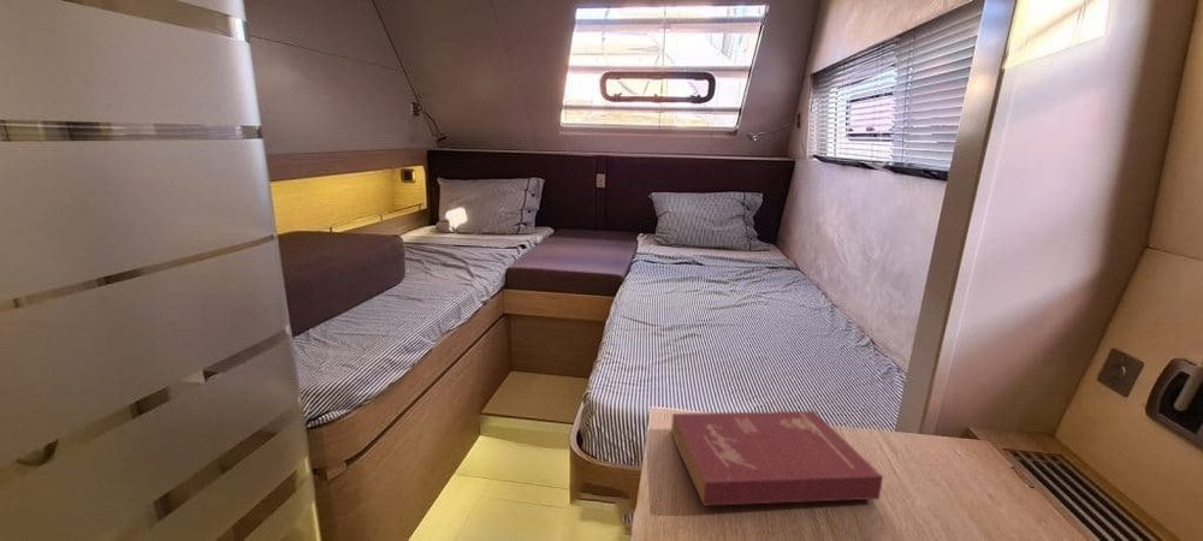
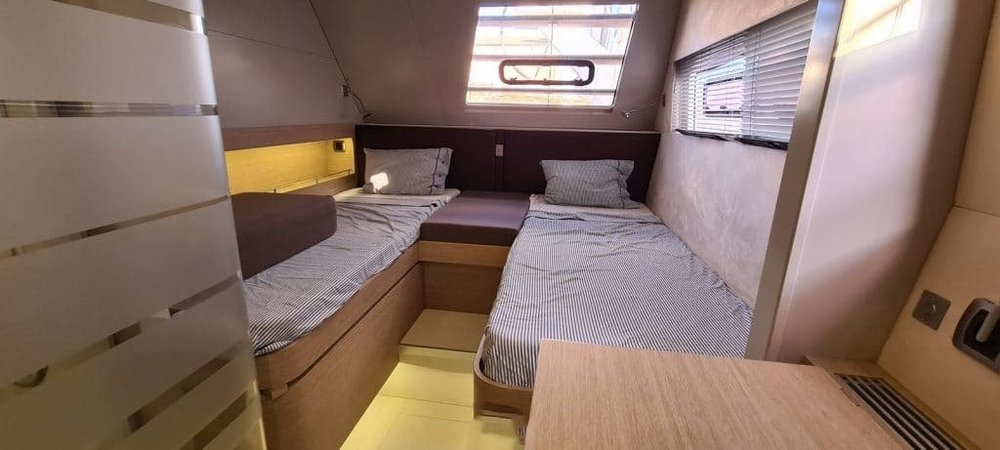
- book [670,410,884,507]
